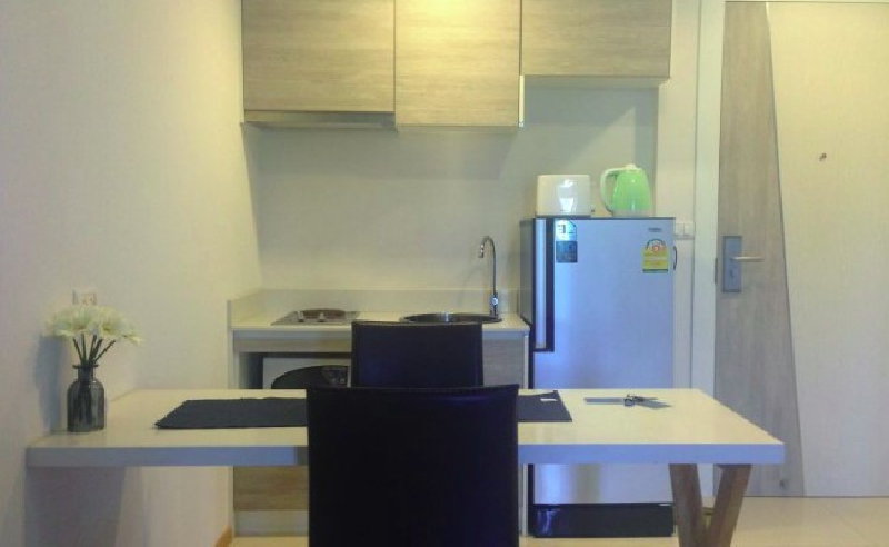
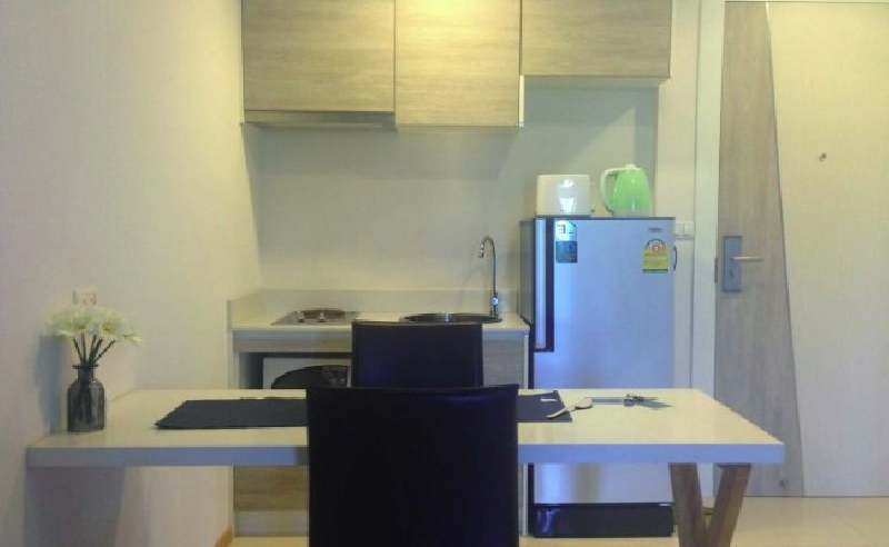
+ spoon [546,397,593,418]
